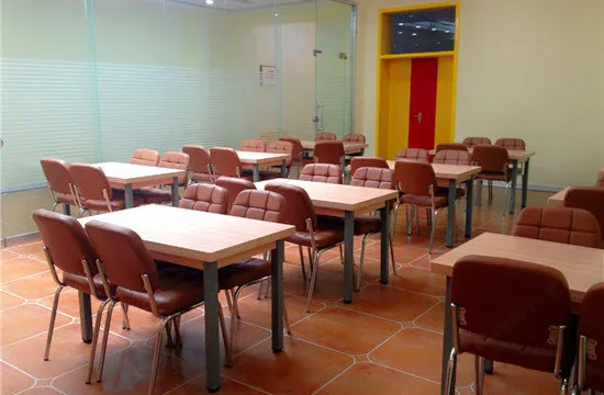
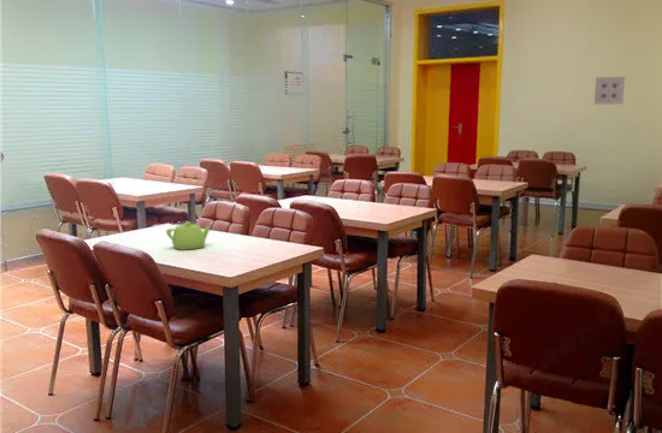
+ teapot [165,221,212,251]
+ wall art [593,76,626,106]
